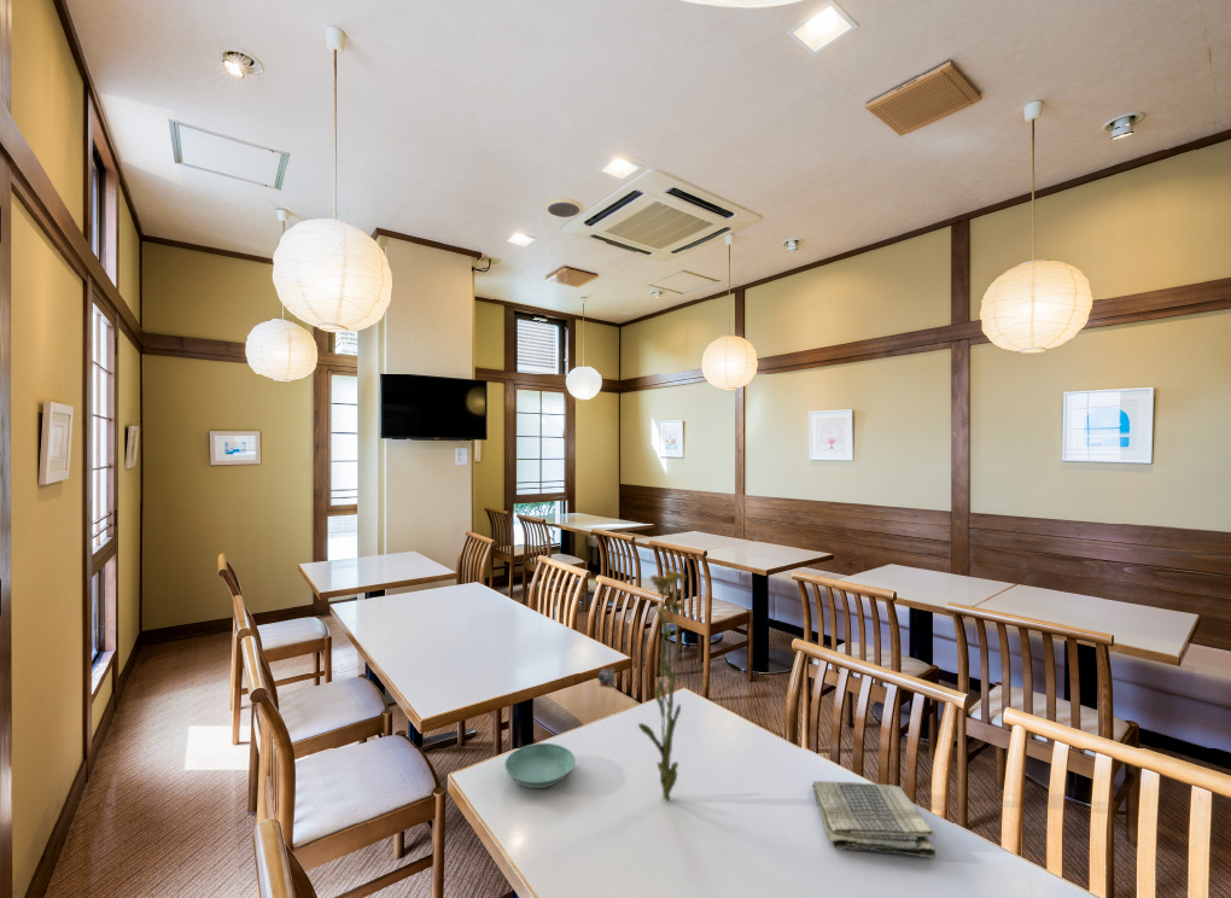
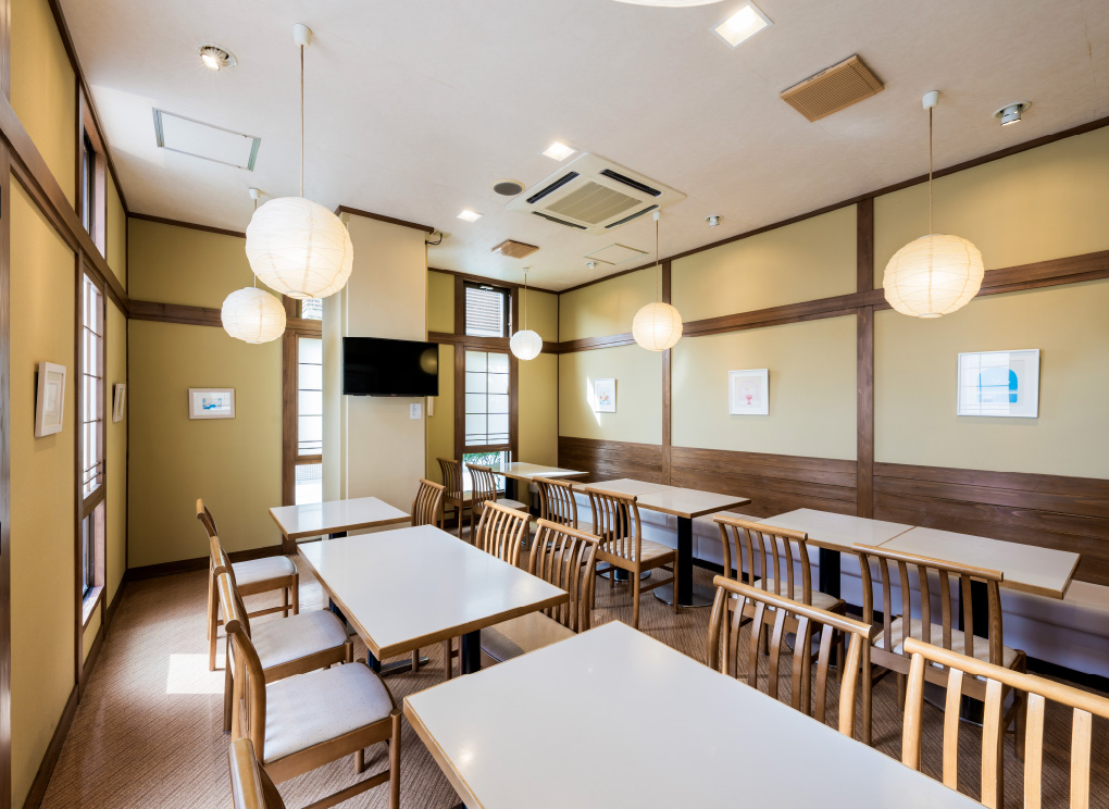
- flower [599,568,688,801]
- dish towel [811,780,938,858]
- saucer [503,742,576,789]
